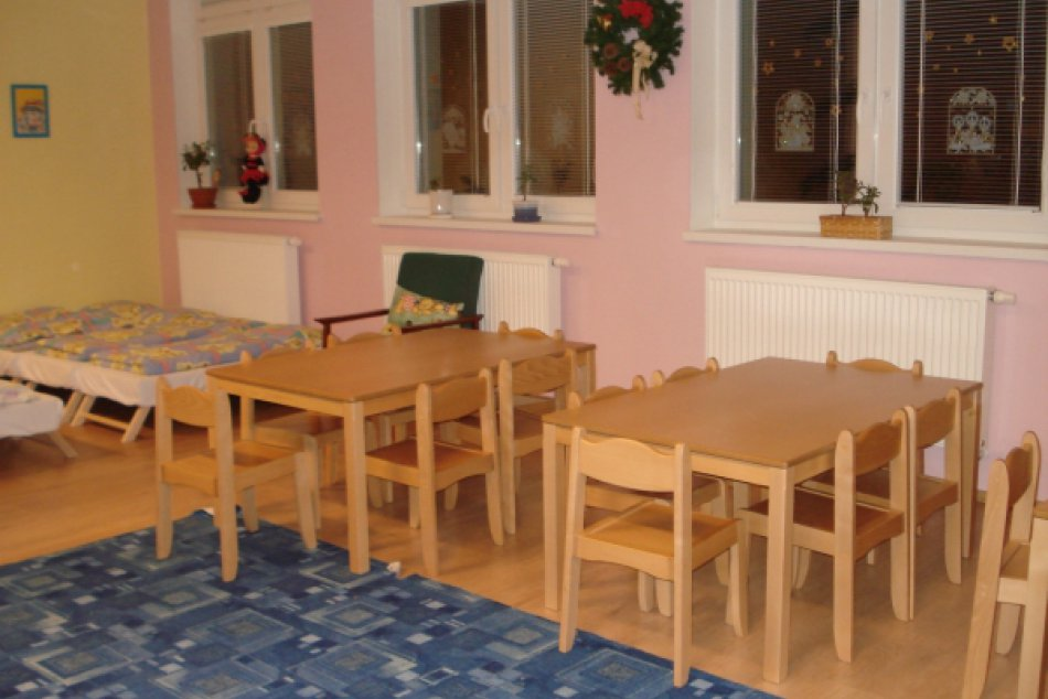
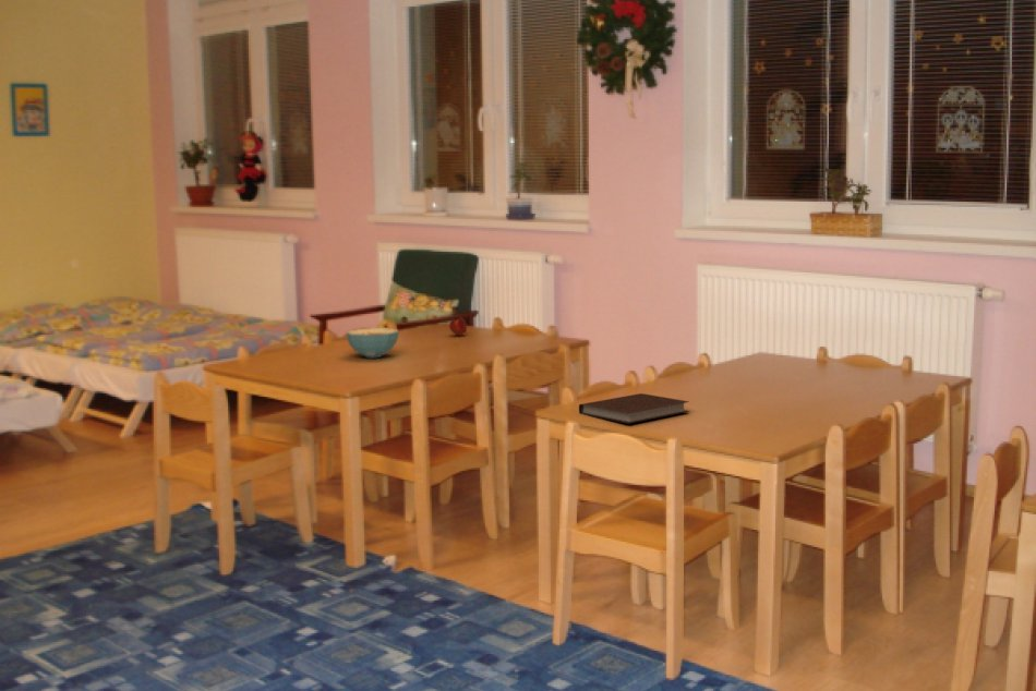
+ cereal bowl [345,327,400,359]
+ notebook [578,392,690,425]
+ apple [448,316,468,337]
